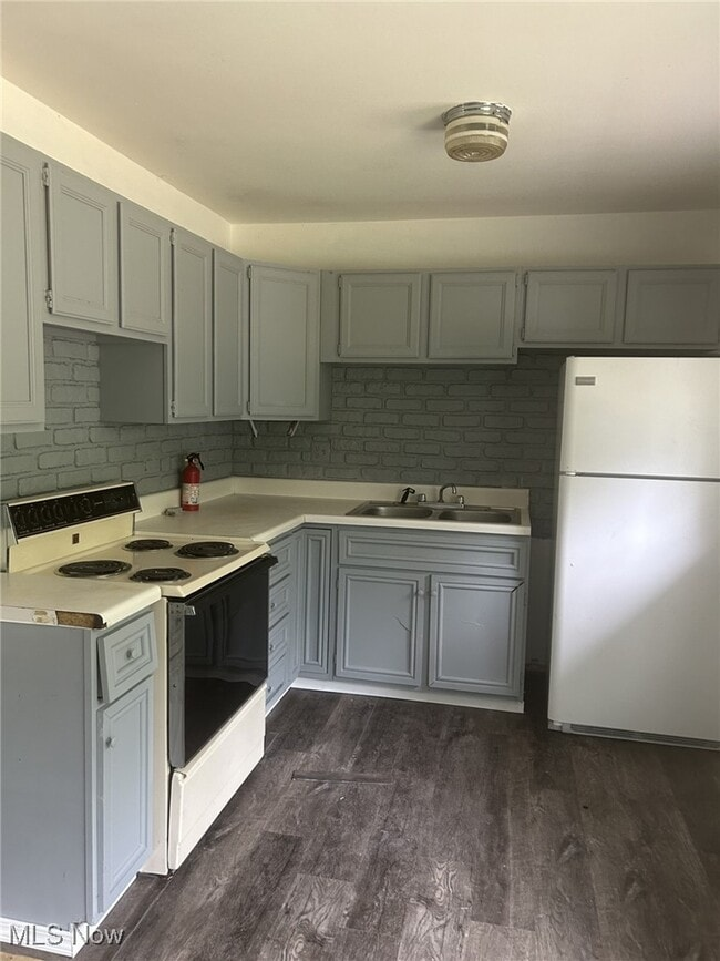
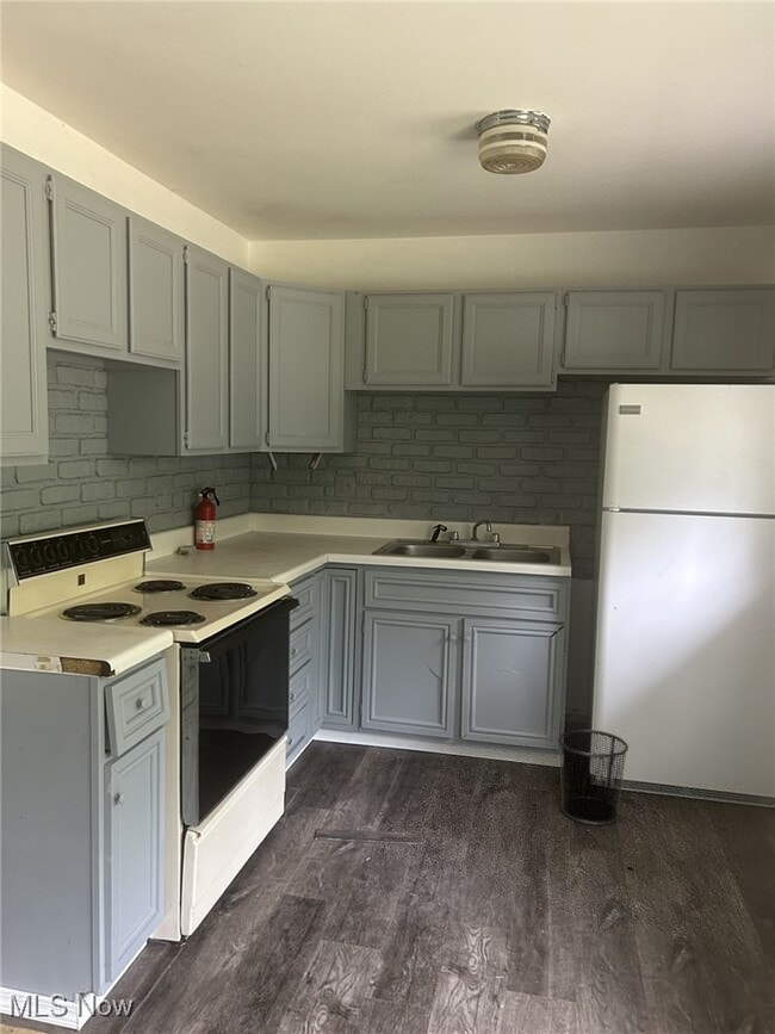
+ waste bin [557,729,630,826]
